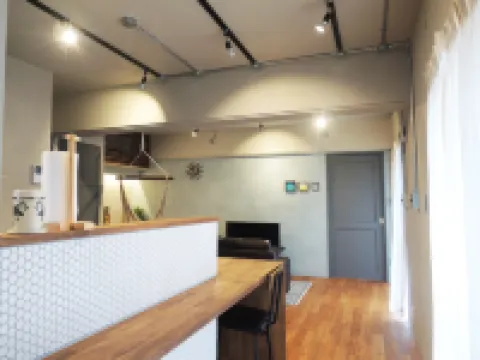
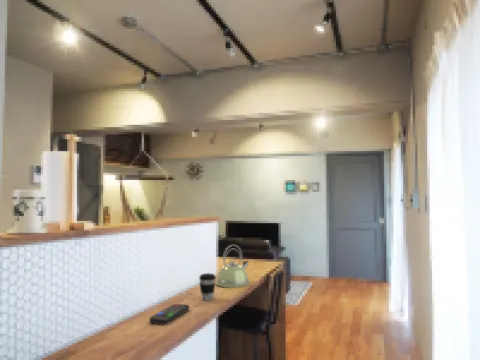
+ coffee cup [198,272,217,301]
+ remote control [149,302,190,326]
+ kettle [215,244,251,289]
